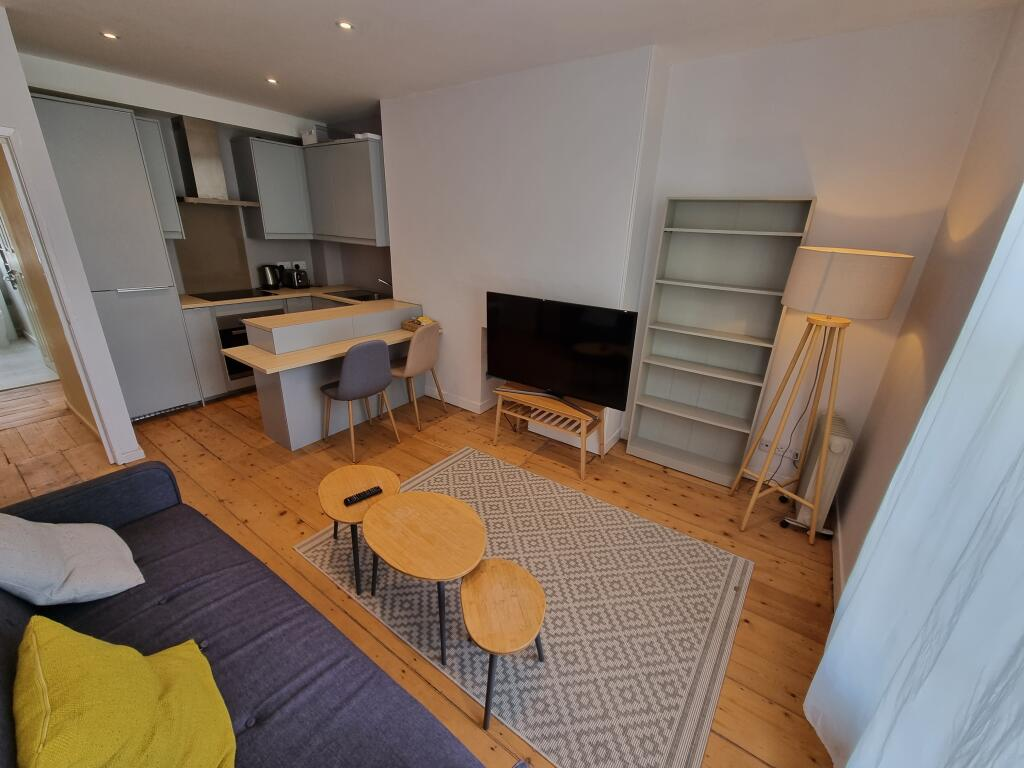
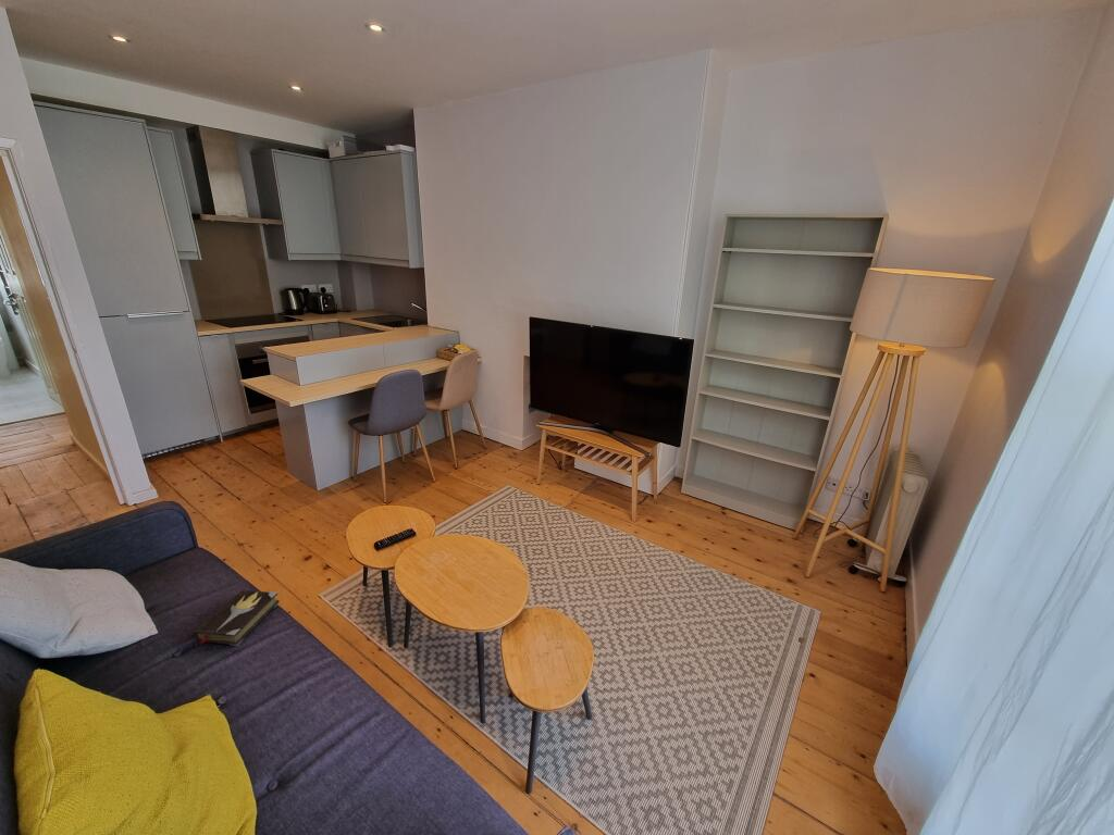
+ hardback book [193,589,281,647]
